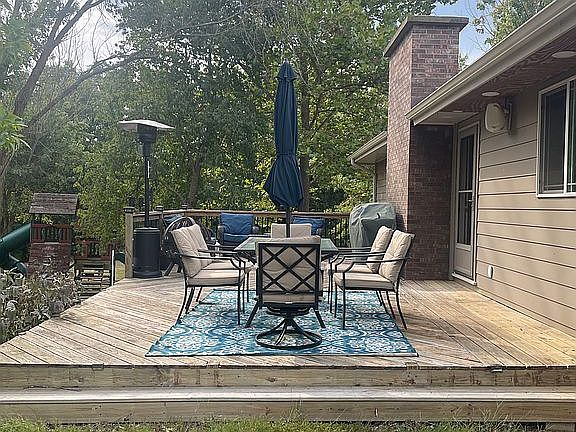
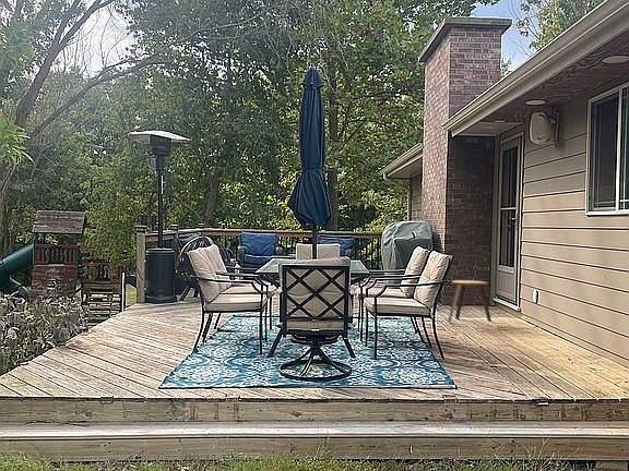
+ stool [447,279,492,324]
